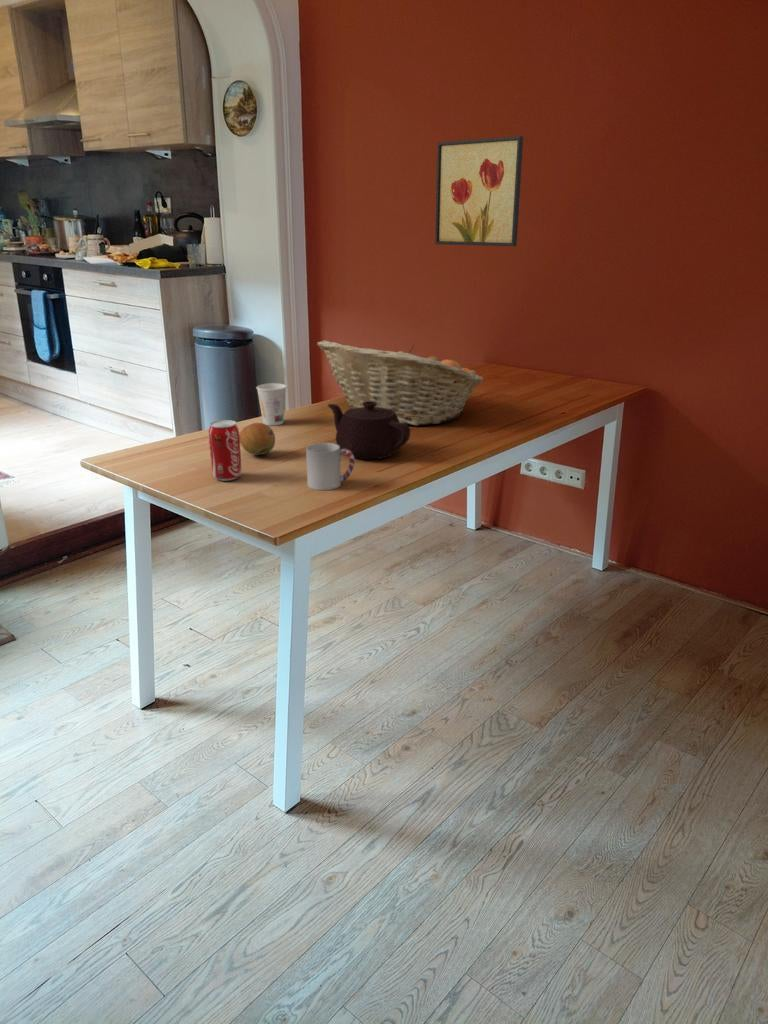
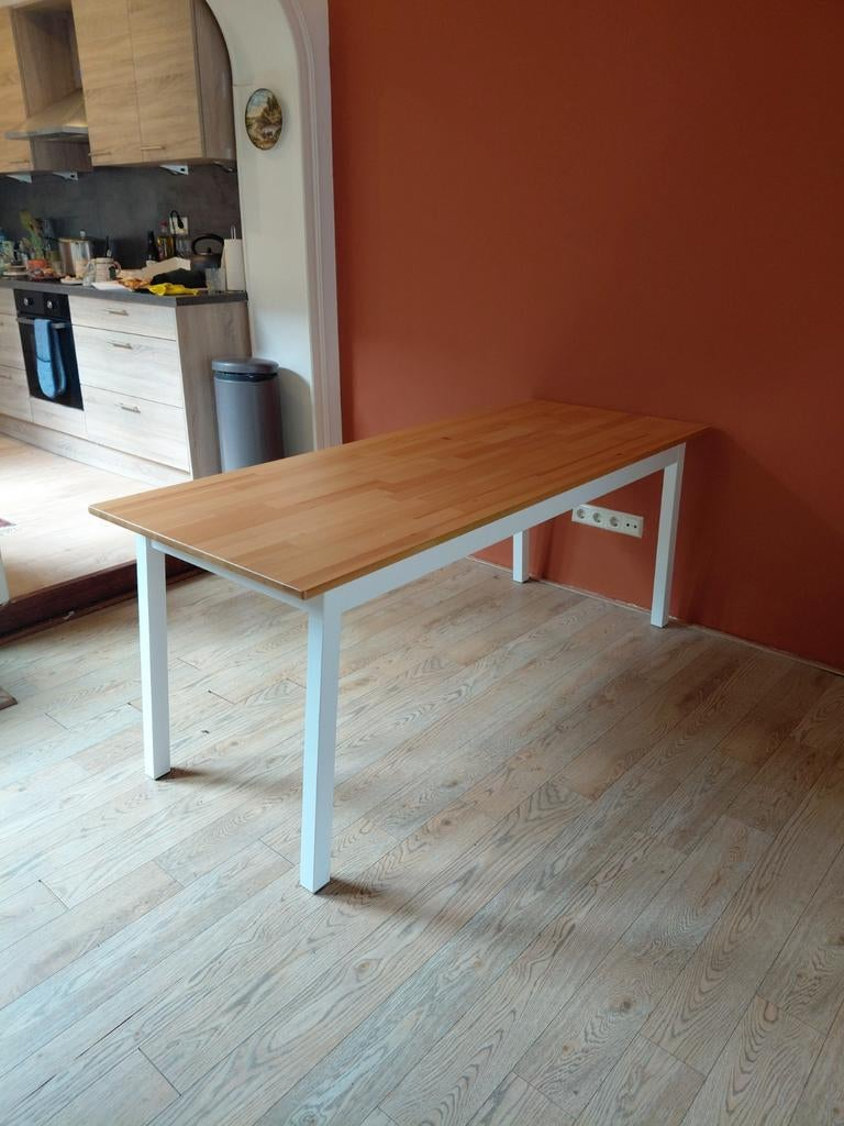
- beverage can [207,419,242,482]
- cup [305,442,356,491]
- fruit basket [316,339,485,427]
- teapot [327,401,411,460]
- wall art [434,135,524,247]
- fruit [239,422,276,456]
- cup [255,382,287,427]
